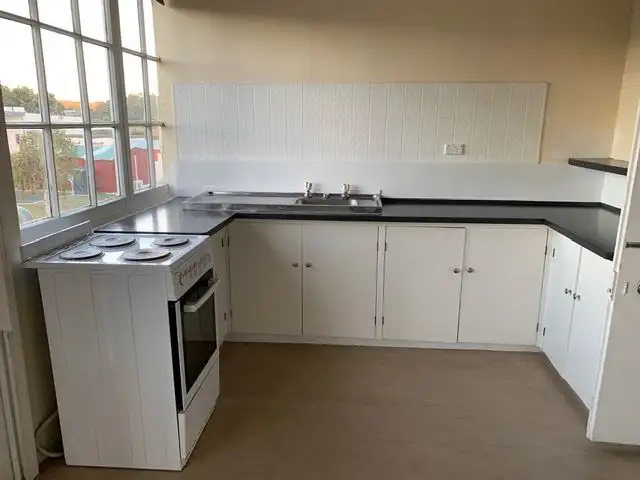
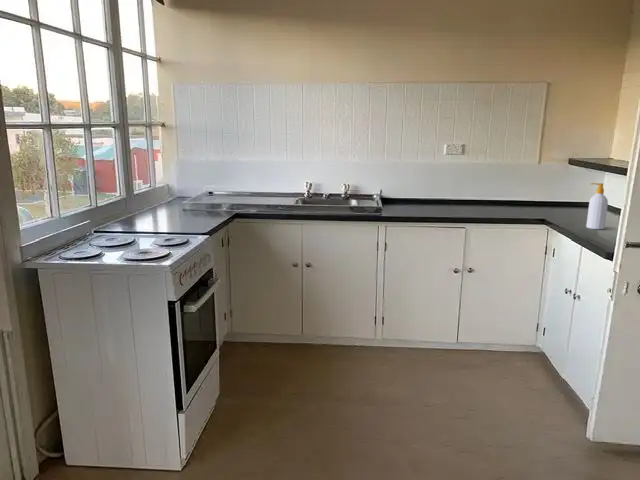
+ soap bottle [585,182,609,230]
